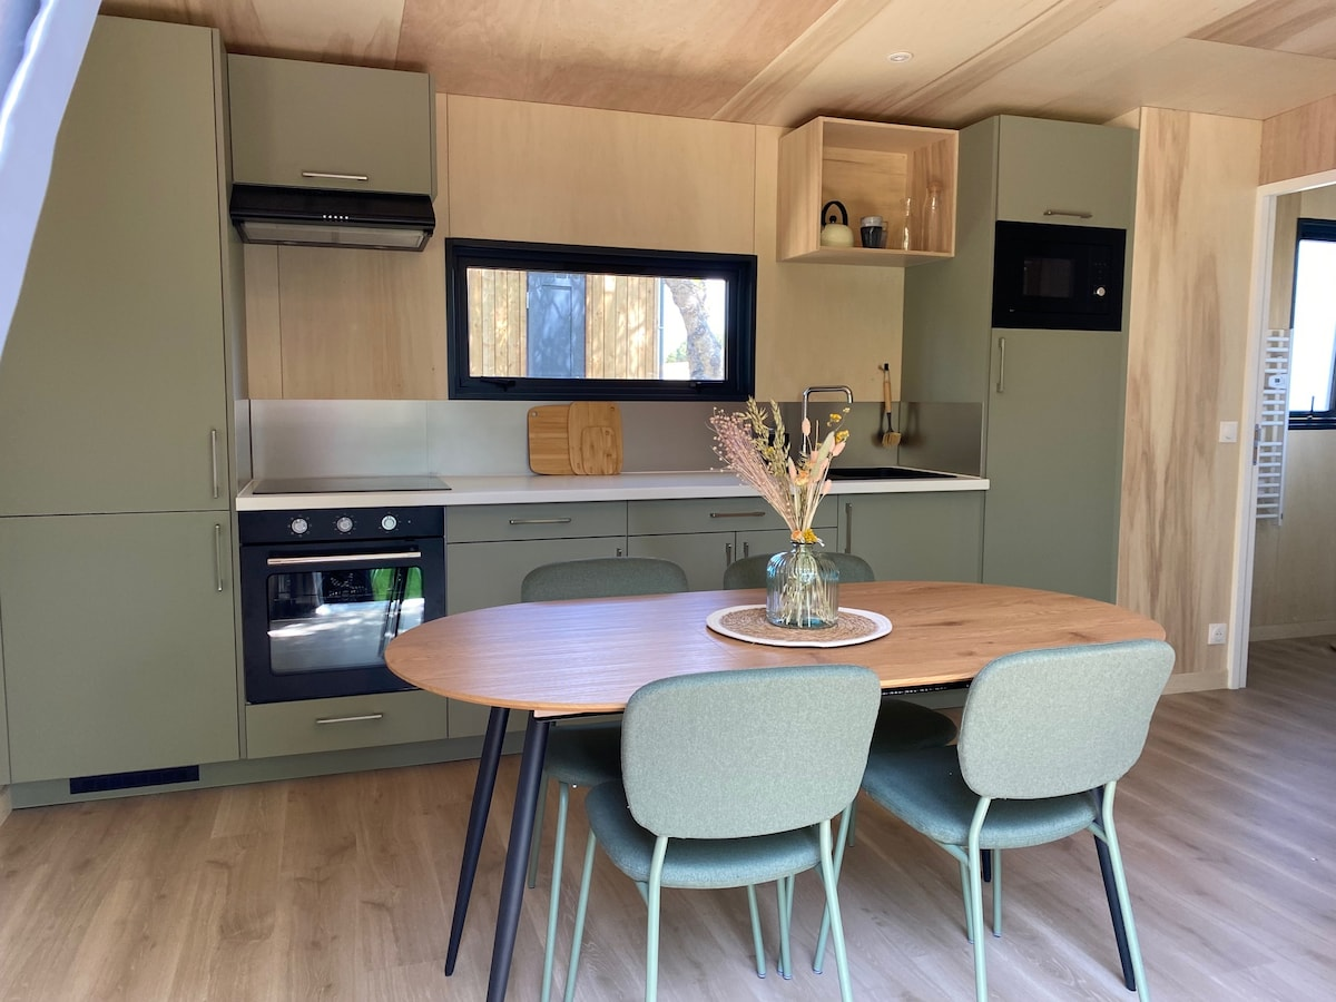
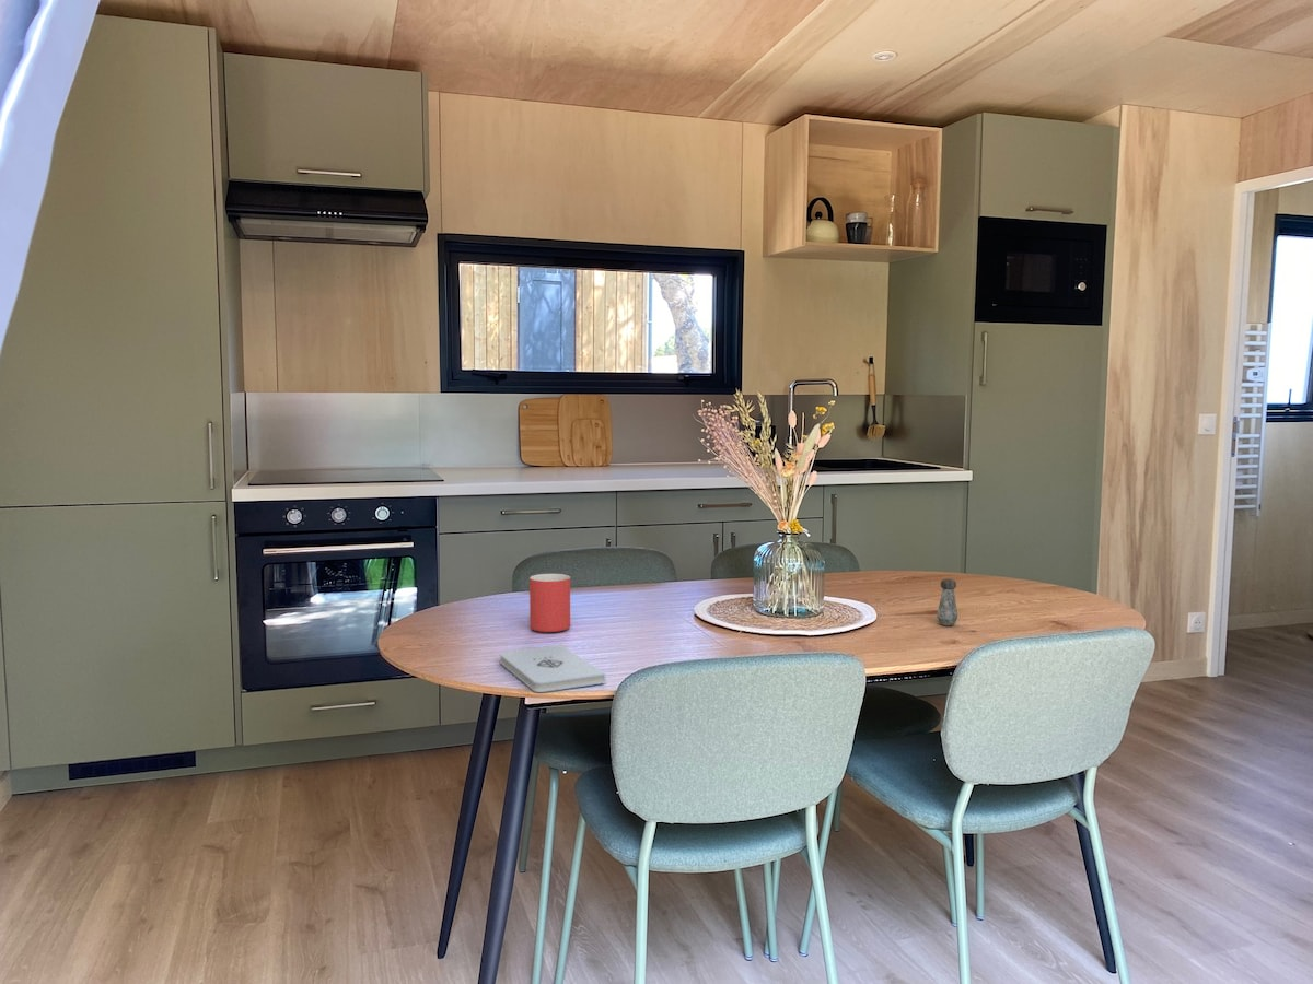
+ salt shaker [936,578,958,626]
+ mug [528,573,571,633]
+ notepad [499,644,606,693]
